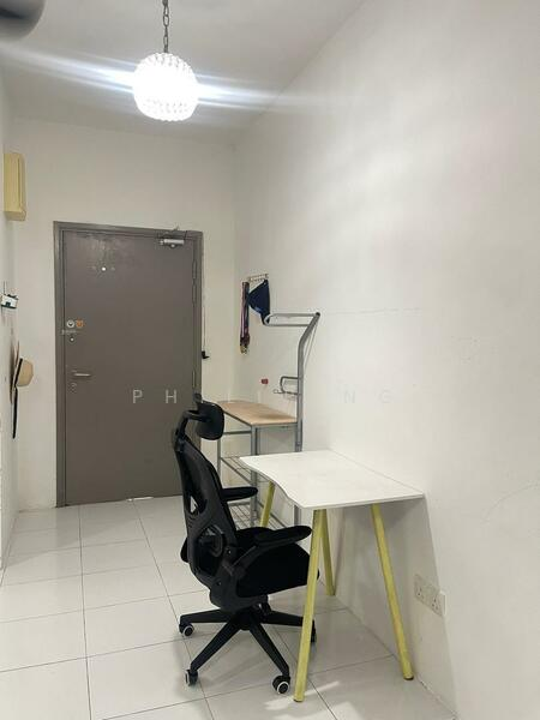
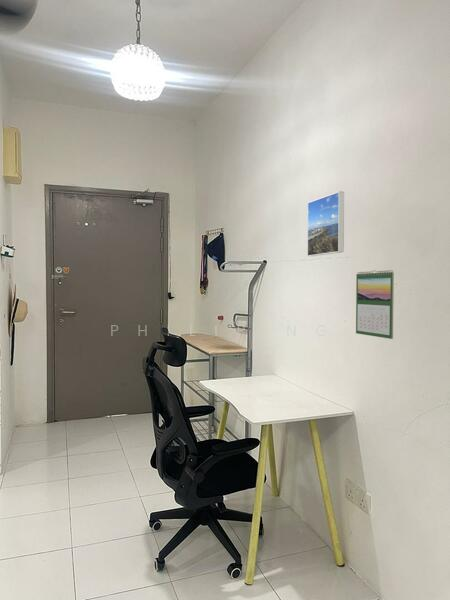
+ calendar [355,269,395,340]
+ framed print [306,190,345,257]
